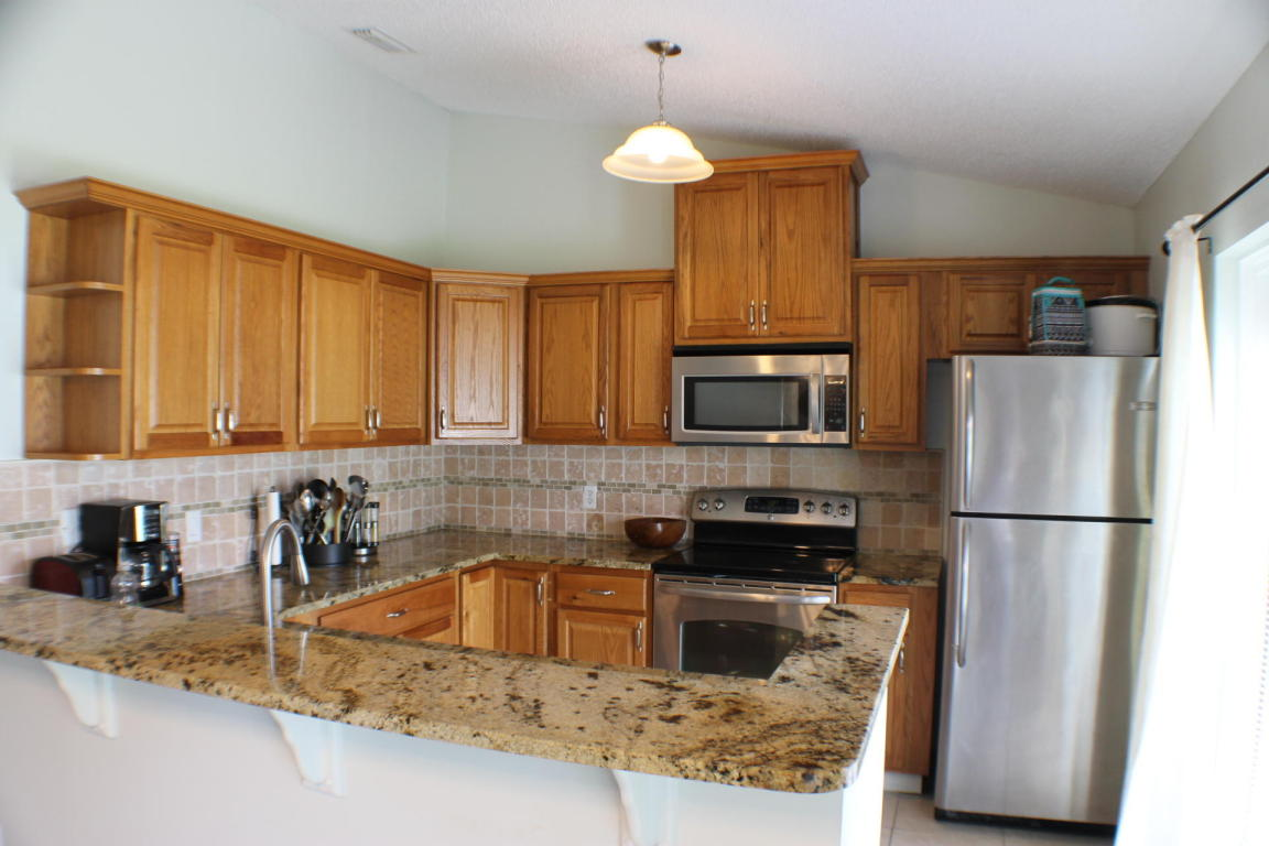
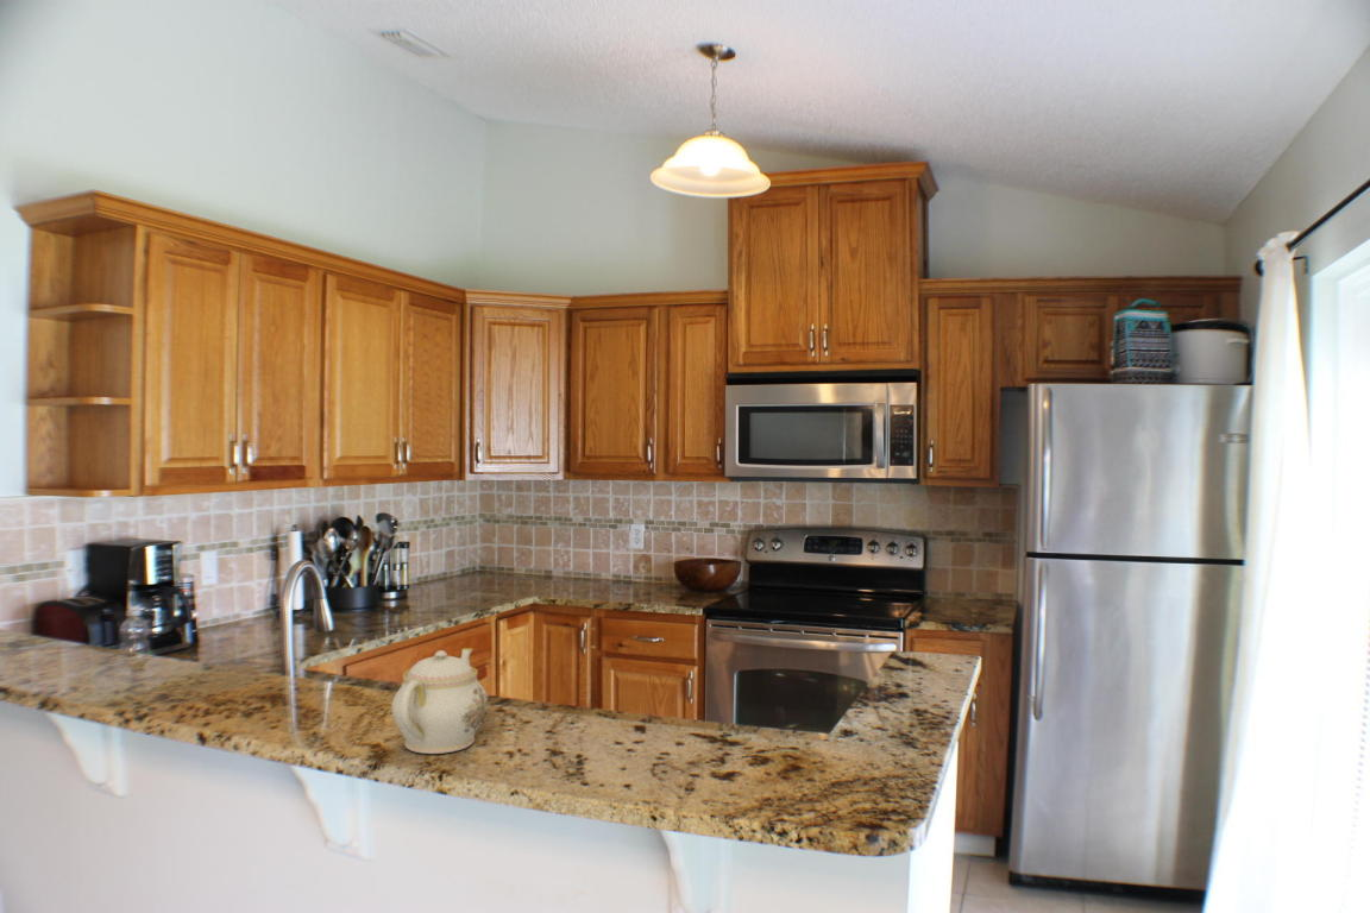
+ teapot [390,647,489,755]
